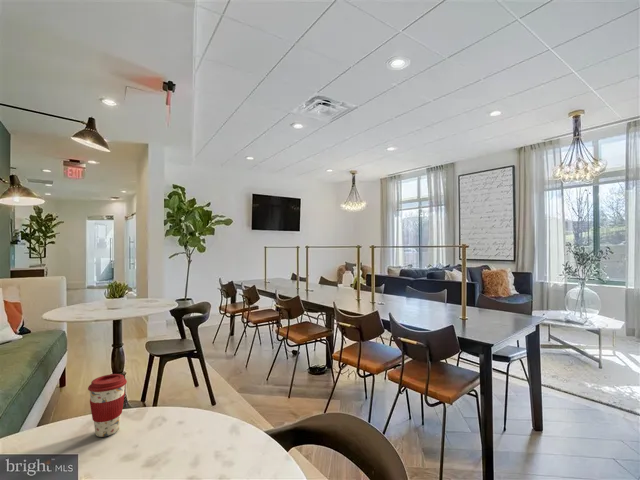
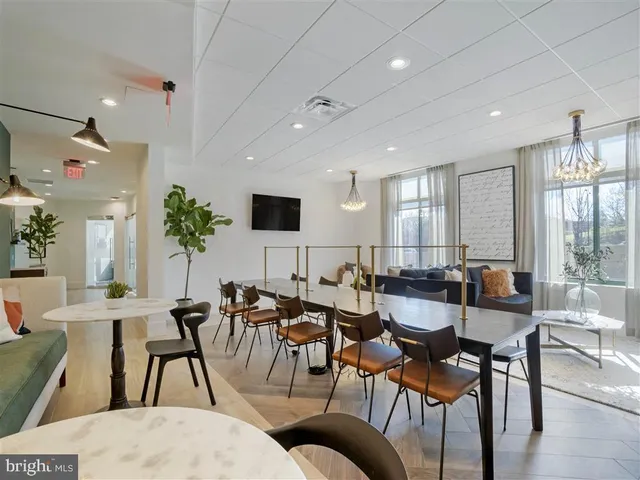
- coffee cup [87,373,128,438]
